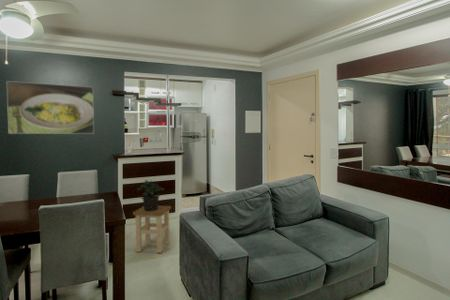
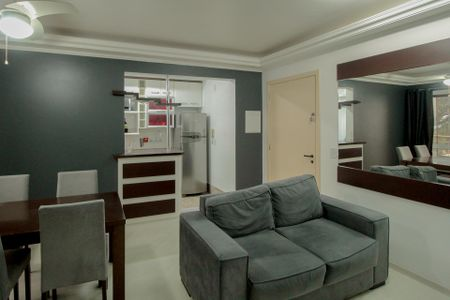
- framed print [6,80,95,135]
- stool [132,205,172,254]
- potted plant [136,179,165,211]
